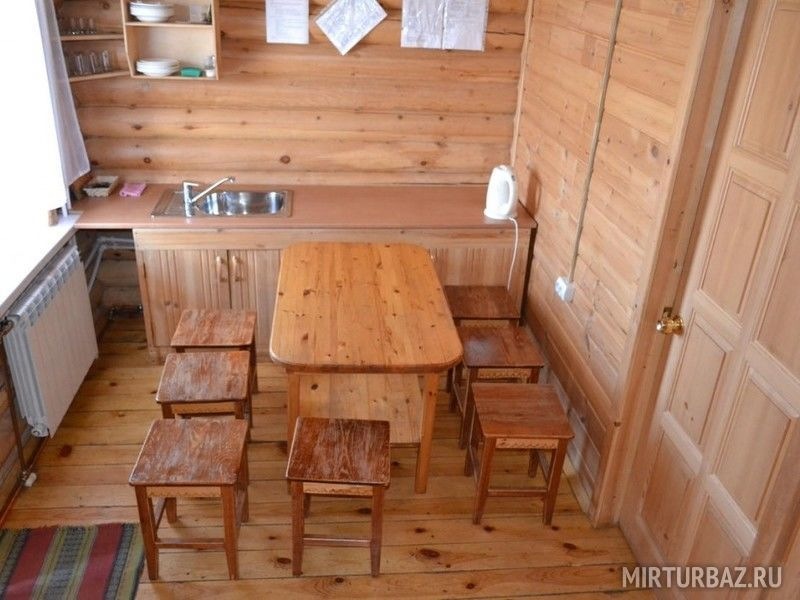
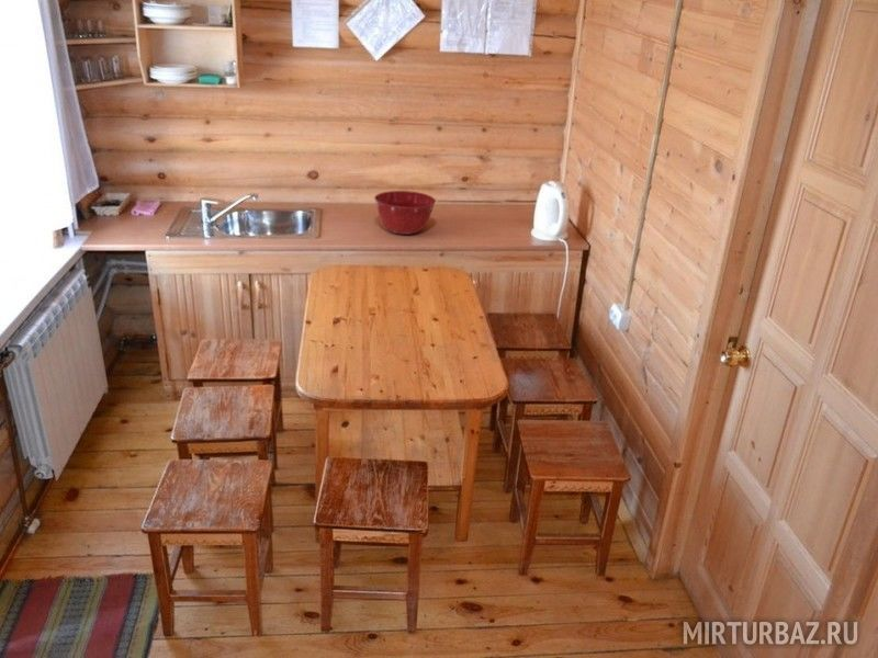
+ mixing bowl [373,190,437,236]
